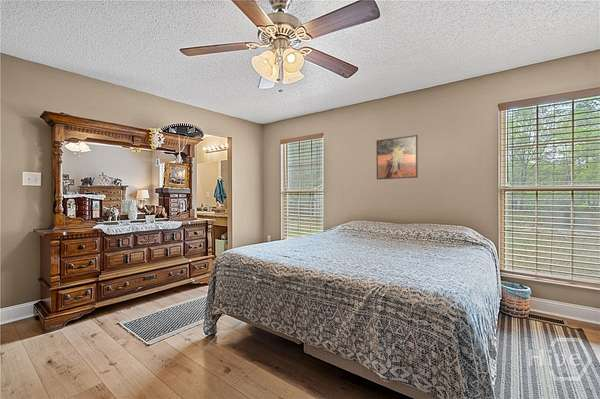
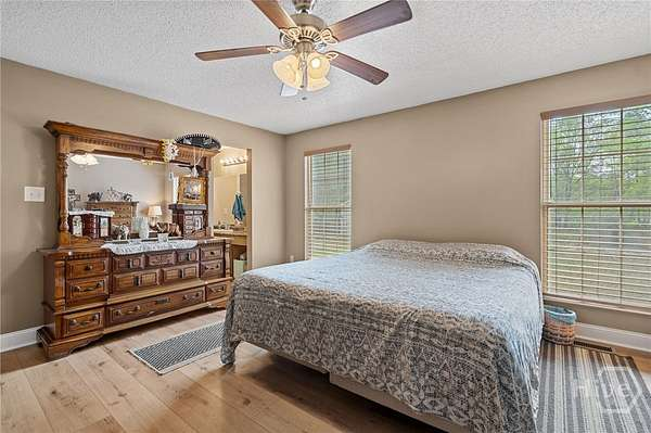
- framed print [375,134,419,180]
